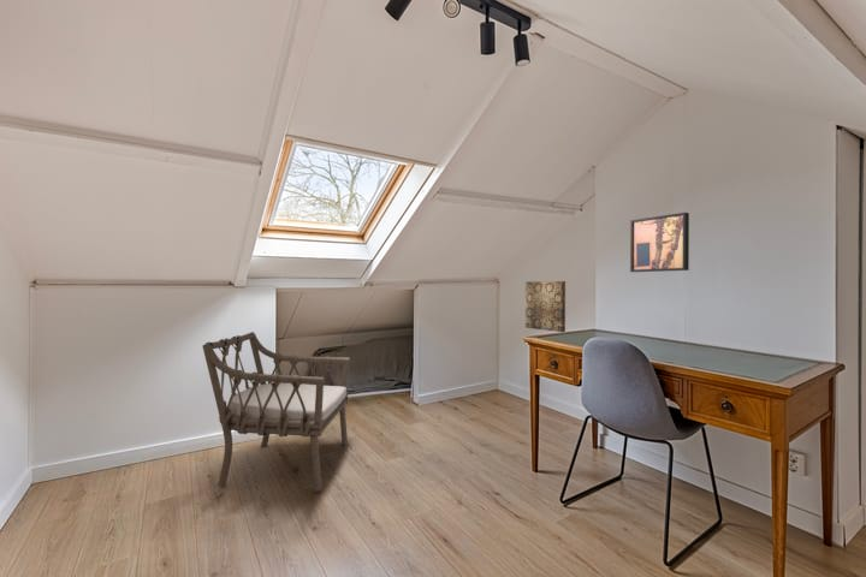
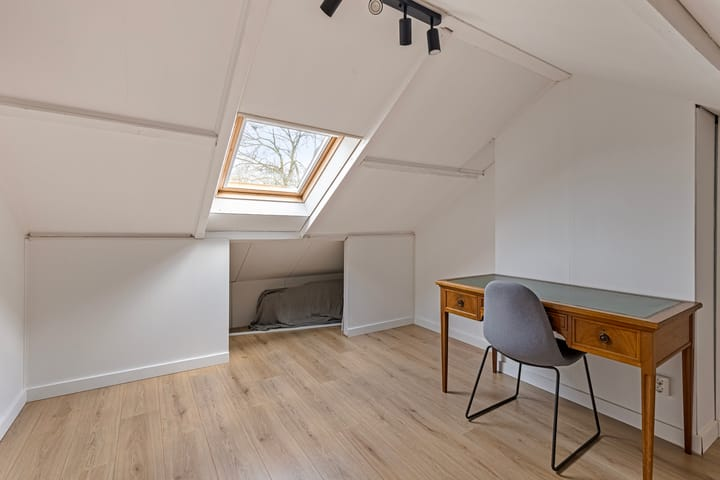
- armchair [201,331,351,493]
- wall art [629,212,690,273]
- wall art [524,280,567,333]
